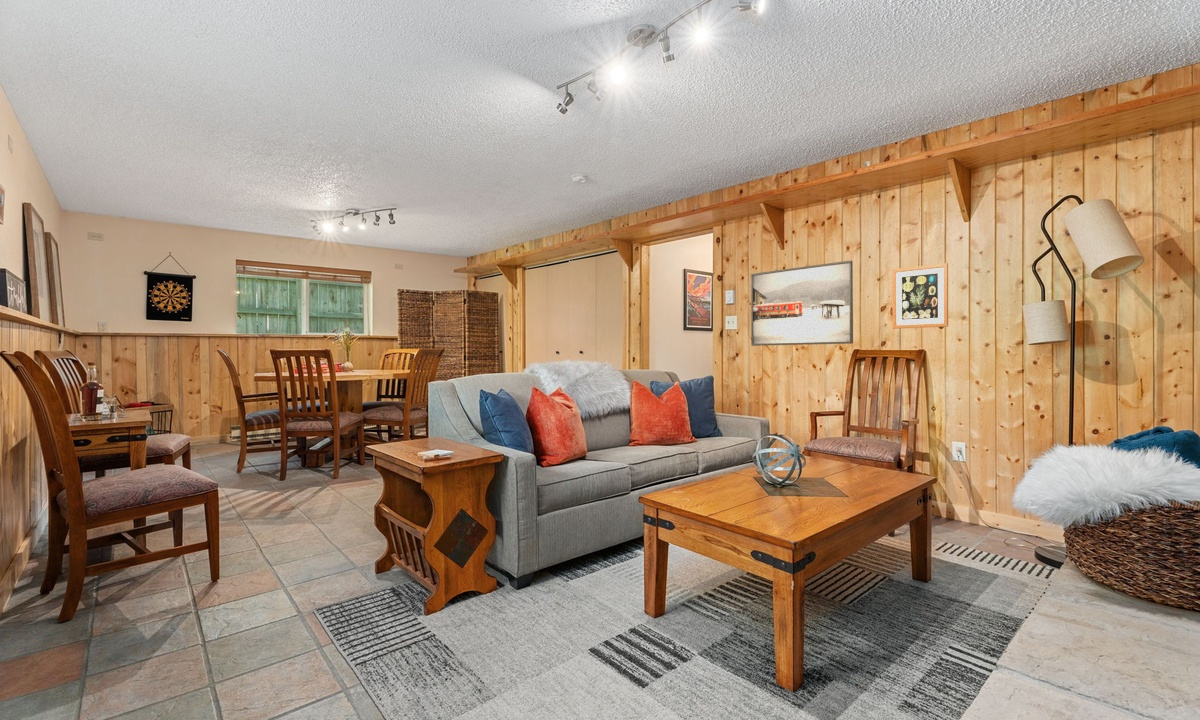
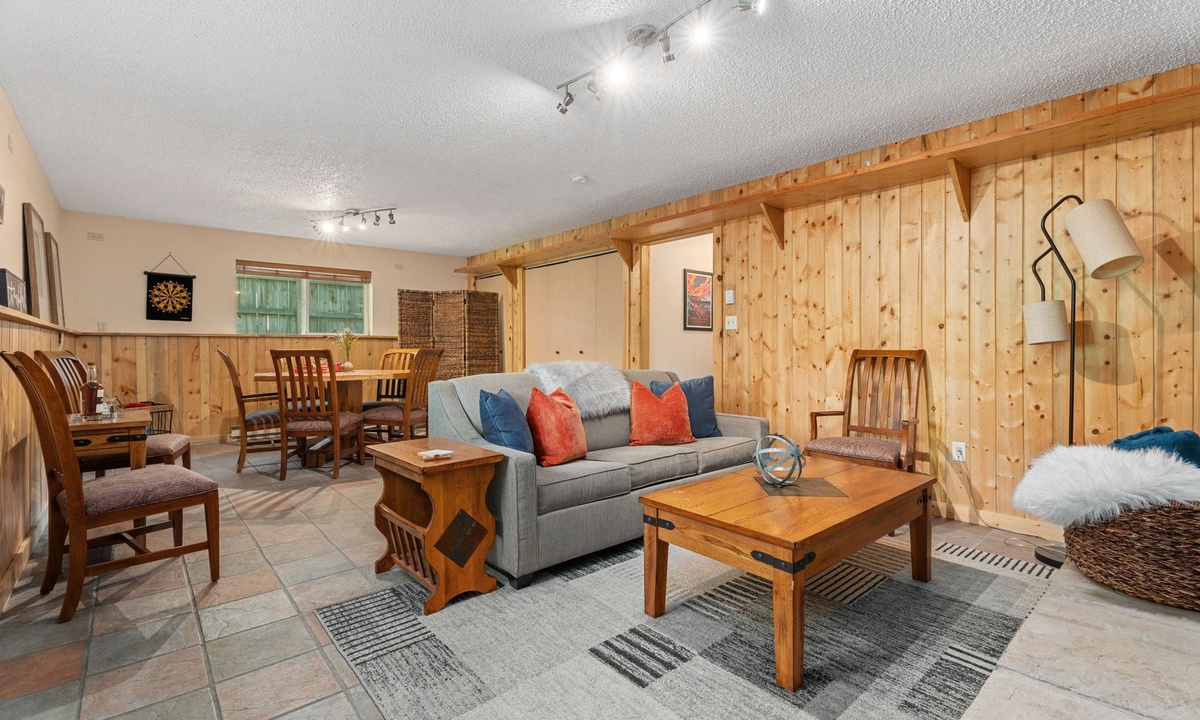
- wall art [891,262,949,330]
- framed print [750,259,854,347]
